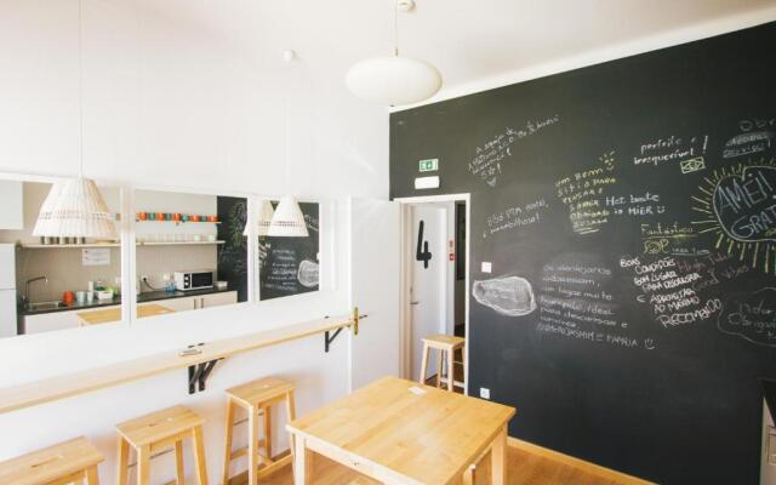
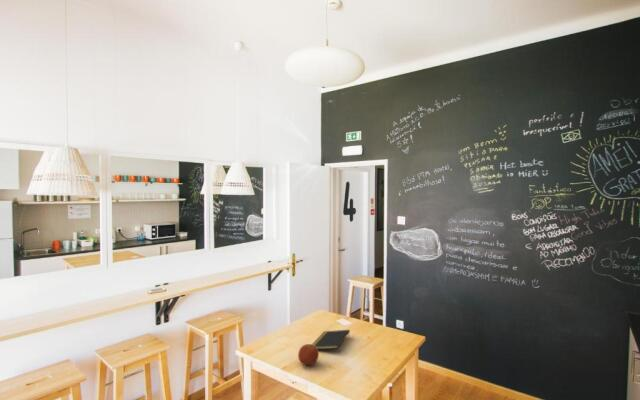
+ fruit [297,343,320,366]
+ notepad [311,329,351,350]
